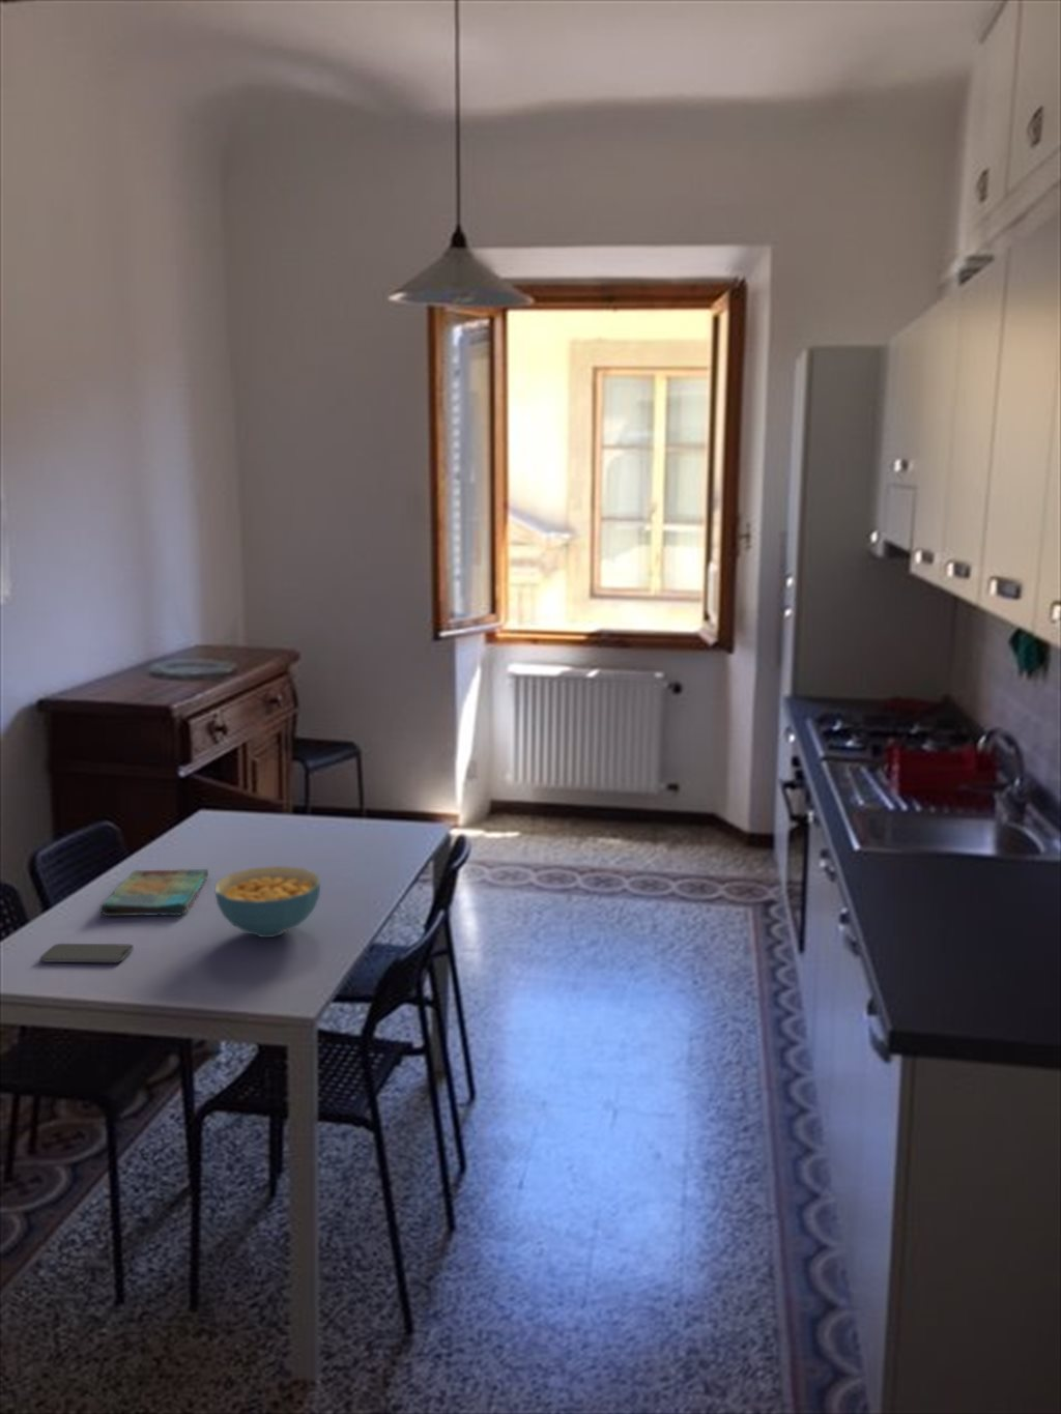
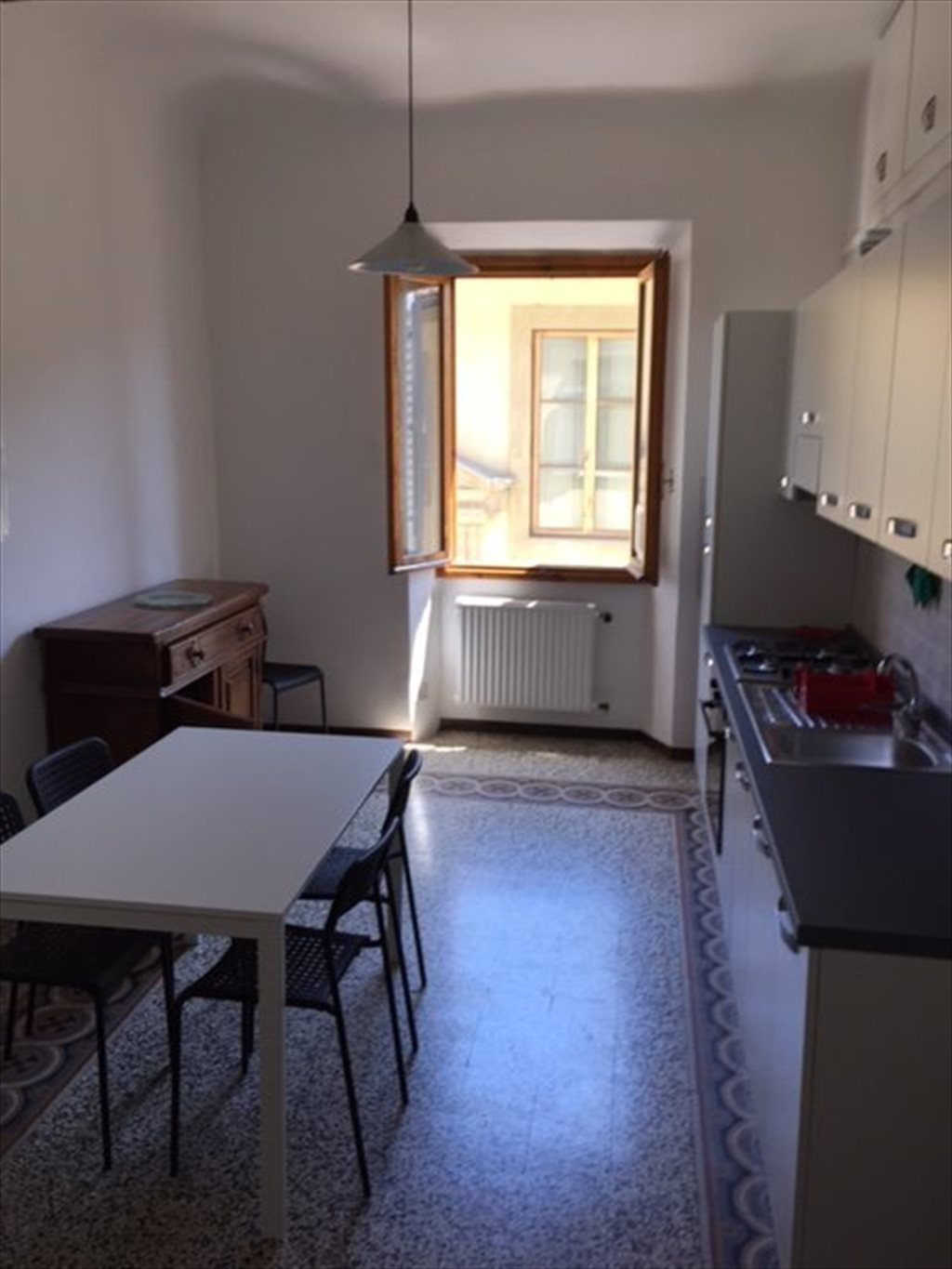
- dish towel [98,868,210,917]
- smartphone [39,943,135,964]
- cereal bowl [214,865,321,938]
